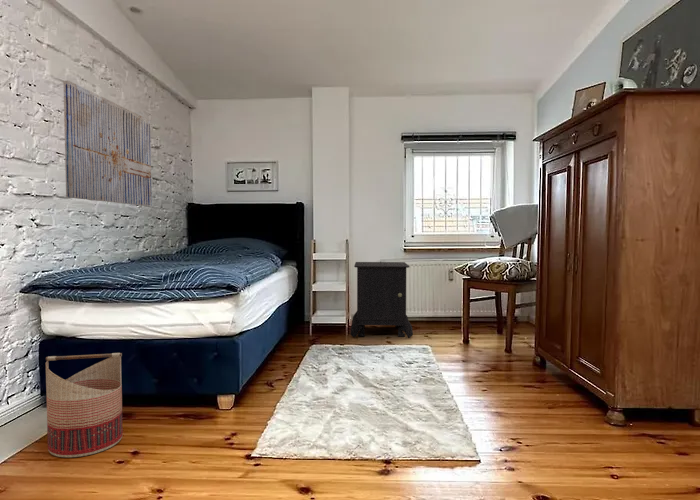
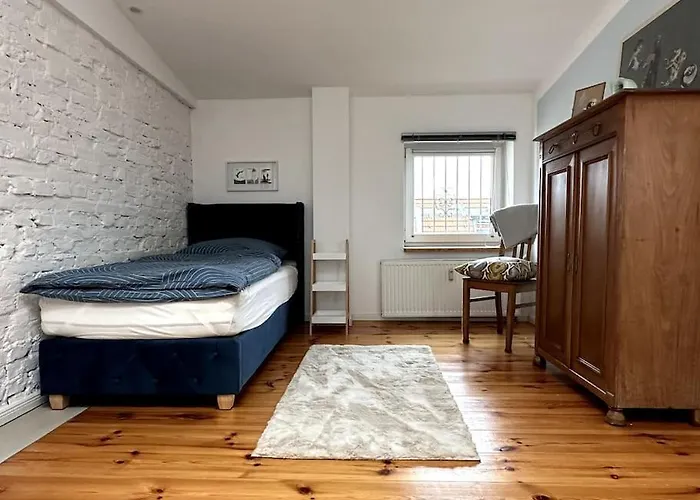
- nightstand [349,261,414,339]
- wall art [62,80,153,207]
- basket [45,352,124,458]
